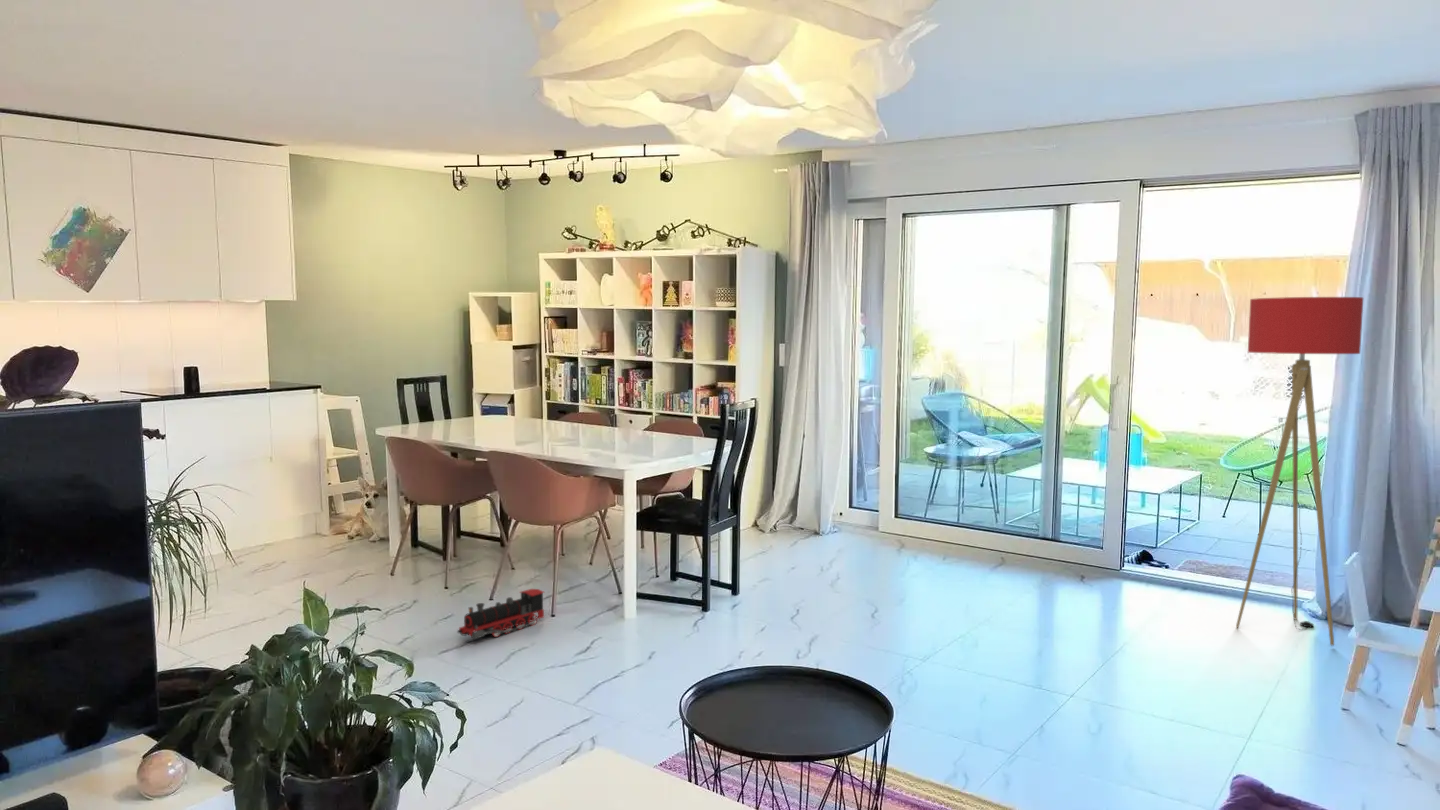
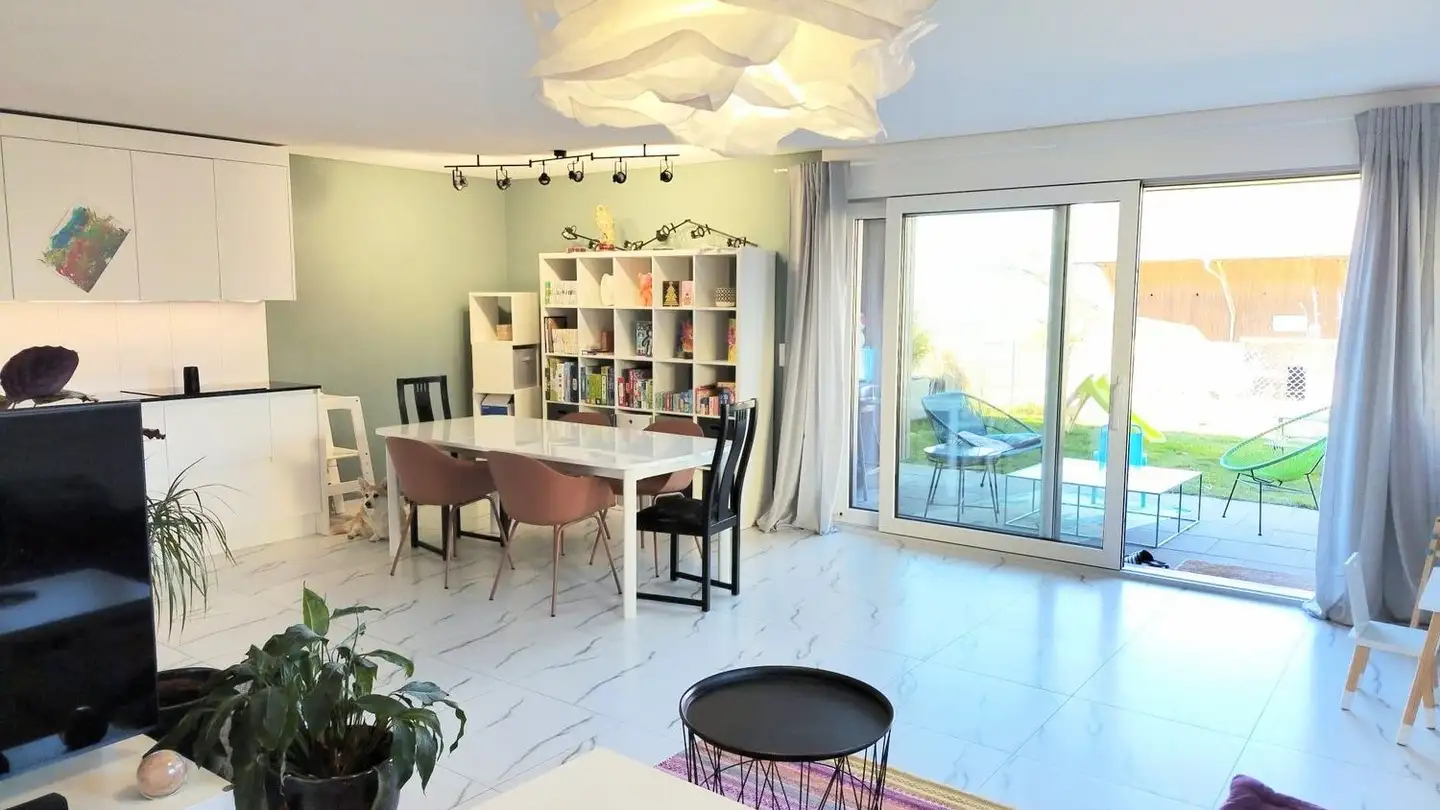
- toy train [456,588,545,641]
- floor lamp [1235,296,1364,646]
